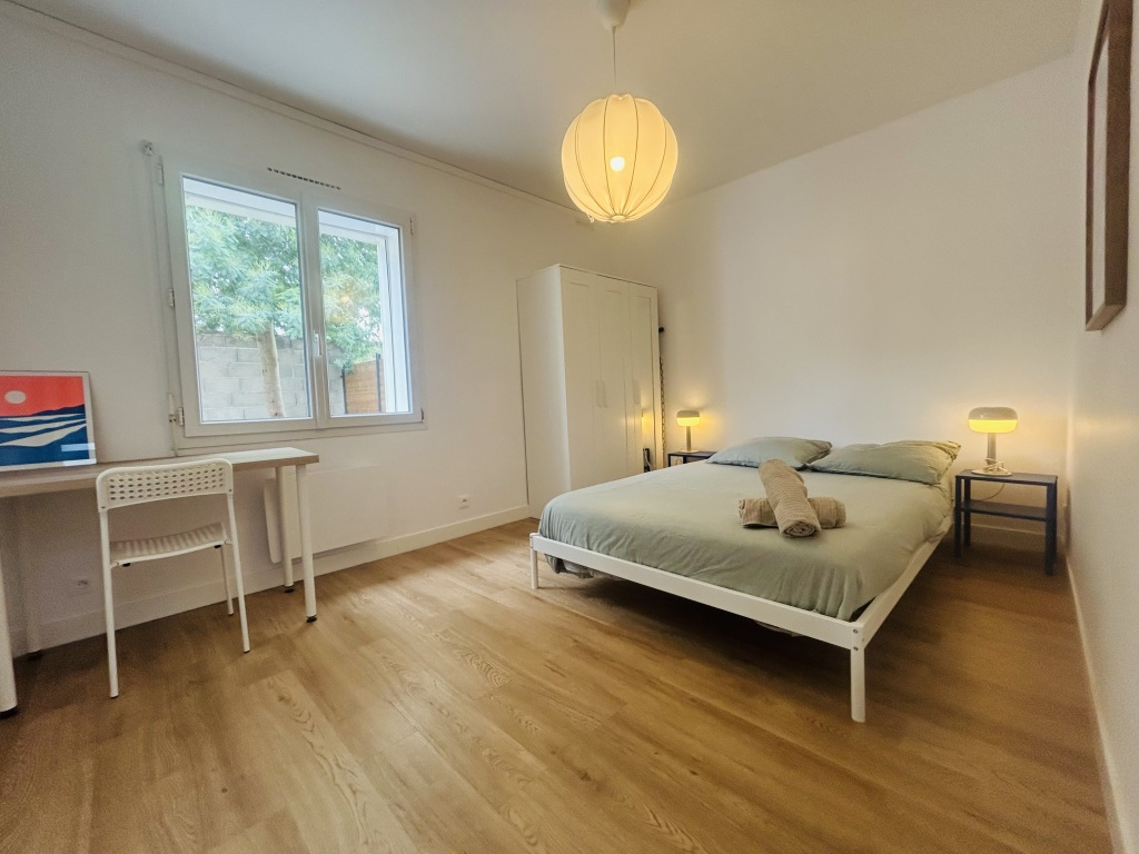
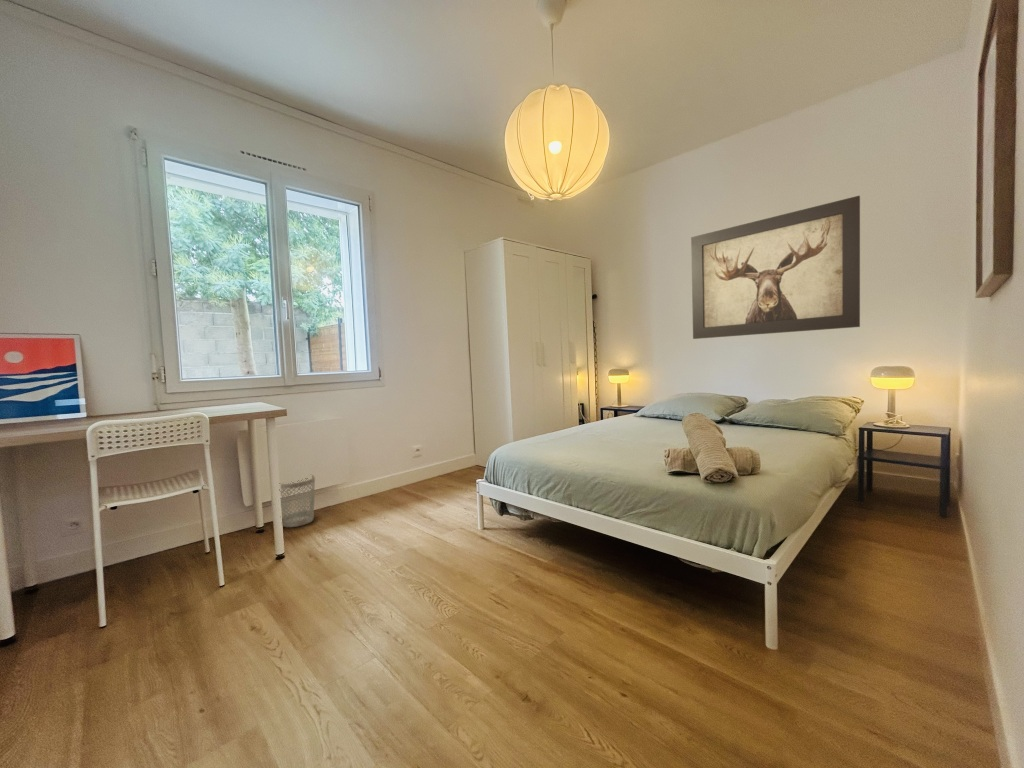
+ wastebasket [280,474,316,528]
+ wall art [690,195,861,340]
